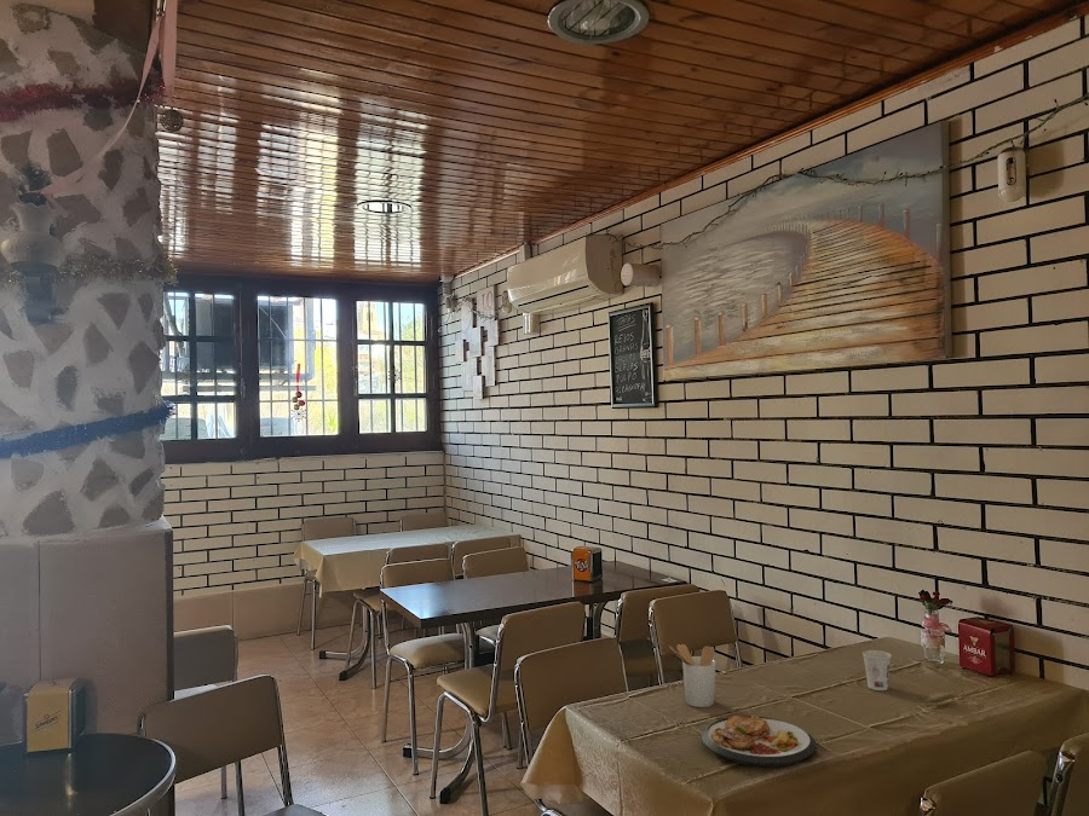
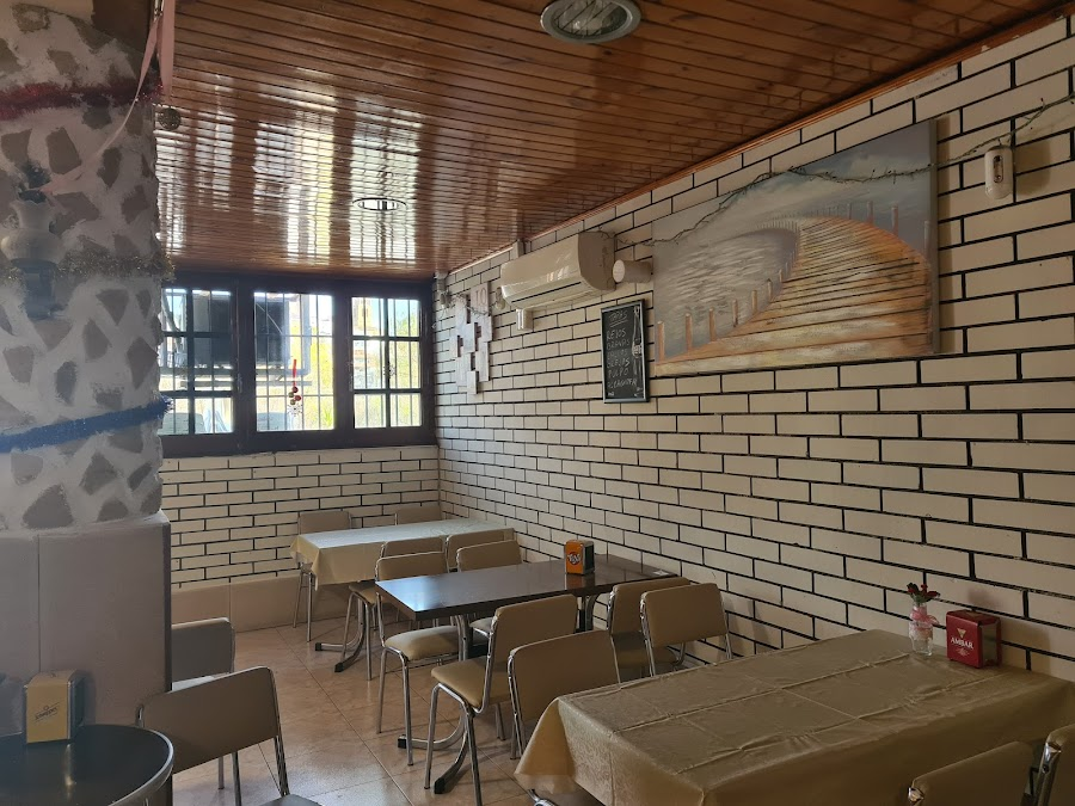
- utensil holder [668,643,716,708]
- plate [701,714,818,768]
- cup [862,649,893,691]
